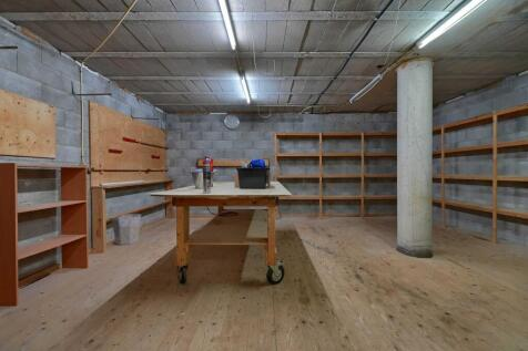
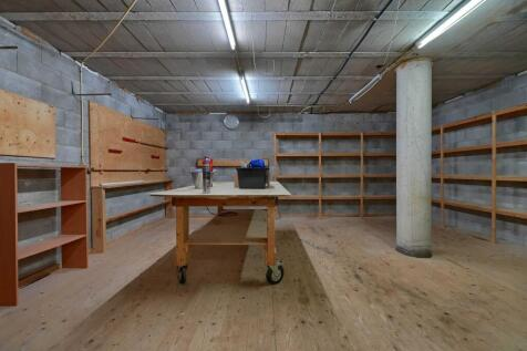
- waste bin [110,213,142,246]
